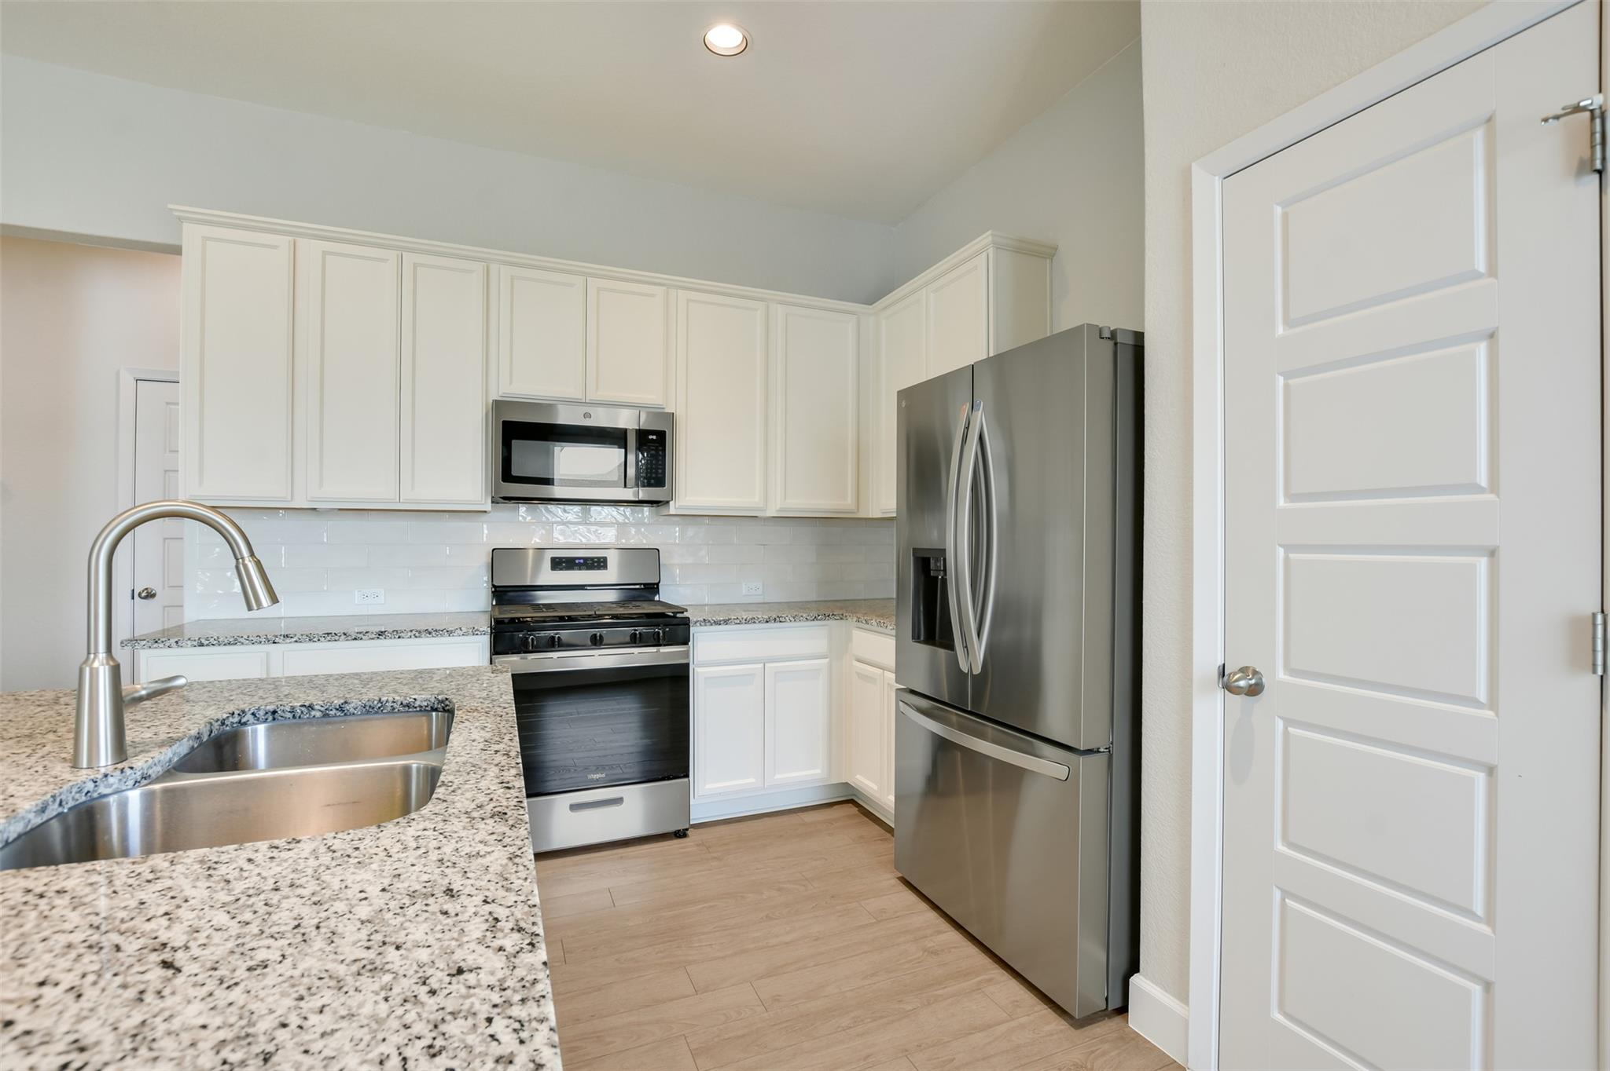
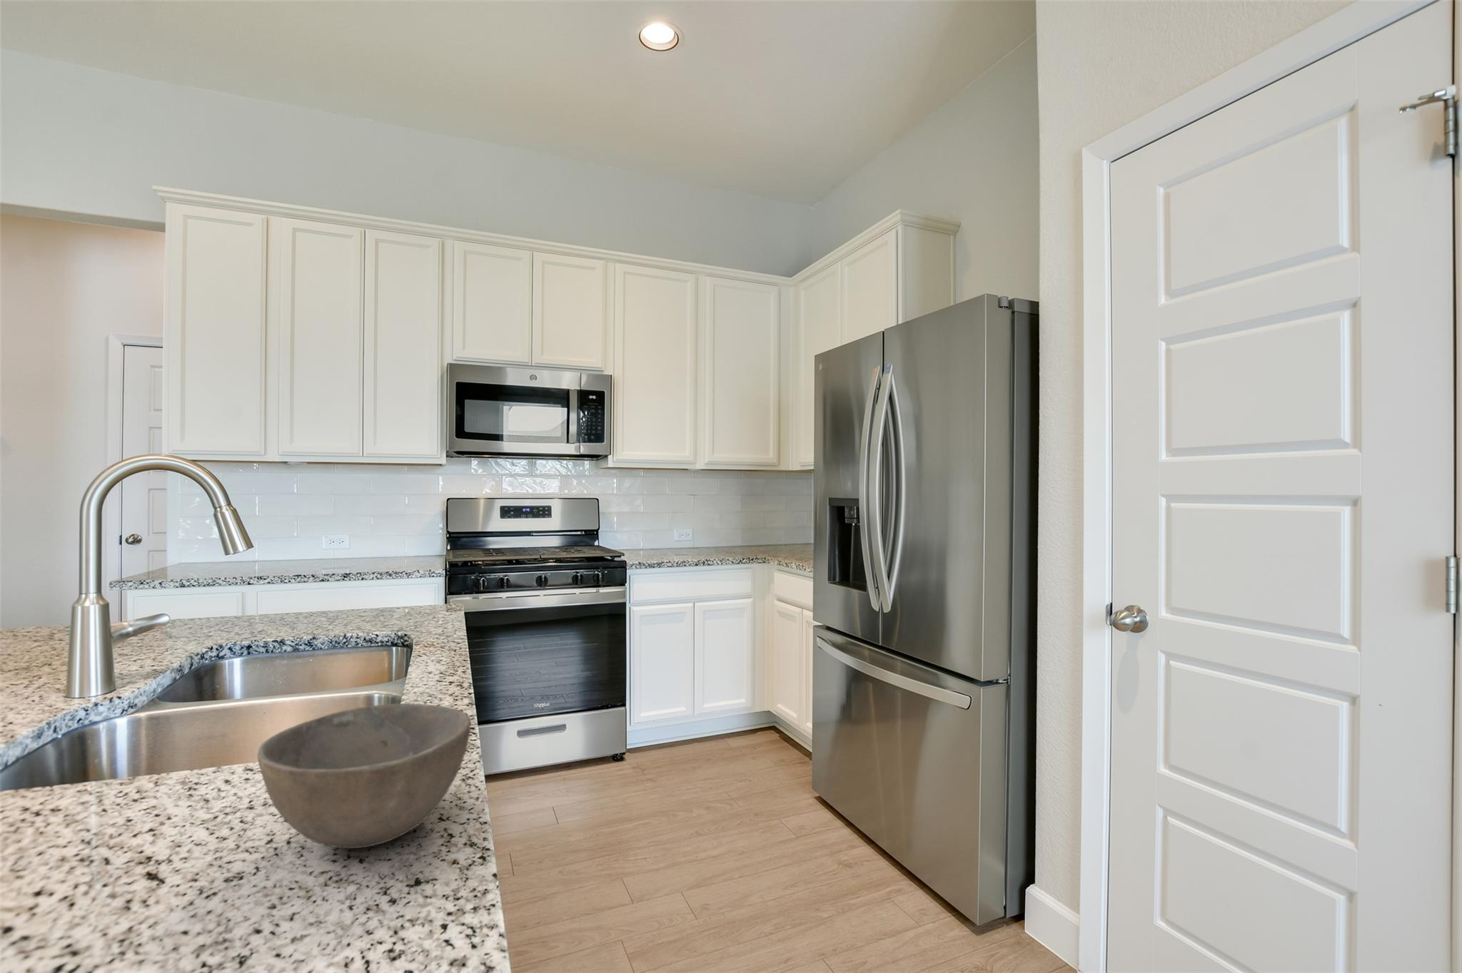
+ bowl [256,703,471,849]
